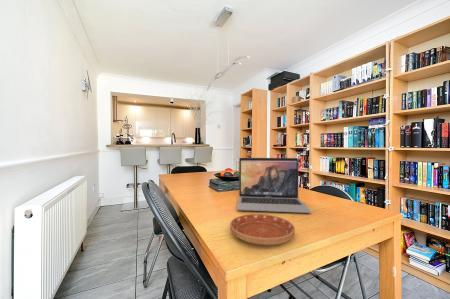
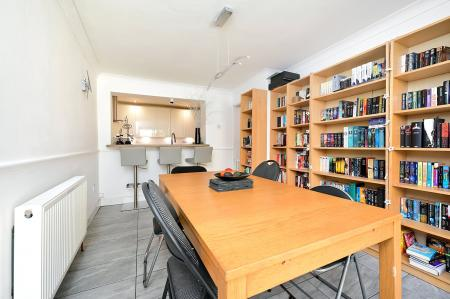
- laptop [236,157,312,214]
- saucer [229,213,296,247]
